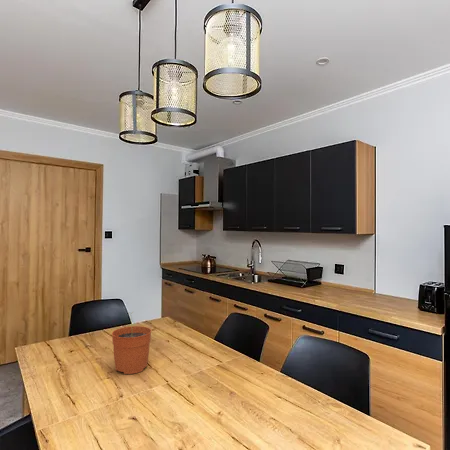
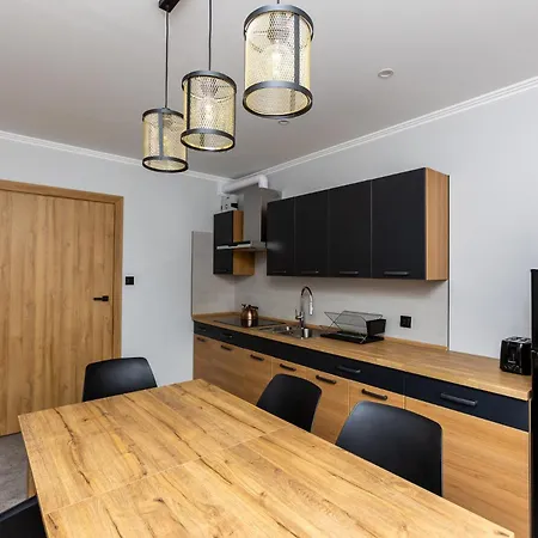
- plant pot [111,311,152,375]
